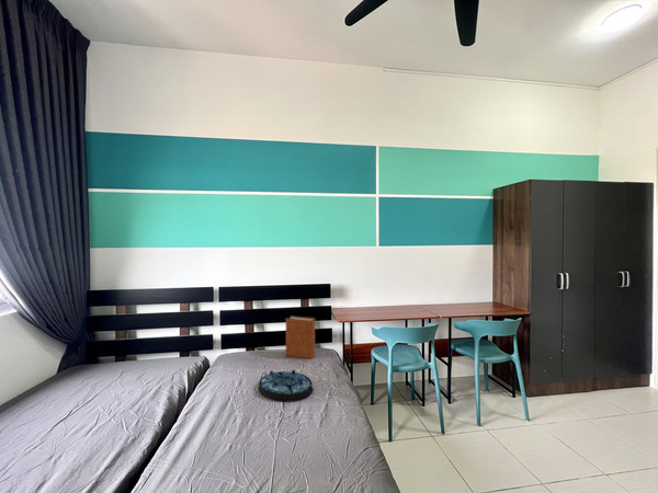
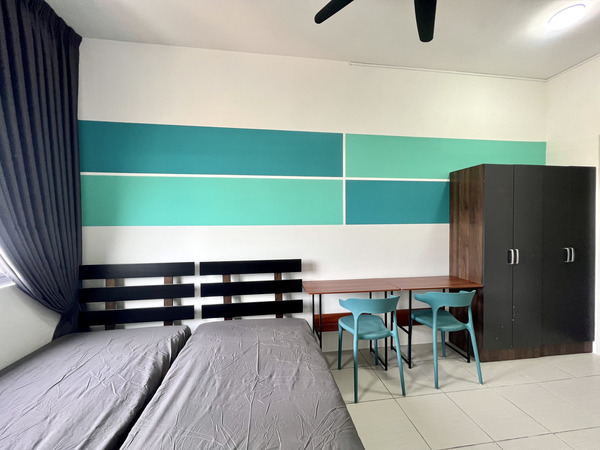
- serving tray [258,369,314,403]
- book [285,314,316,360]
